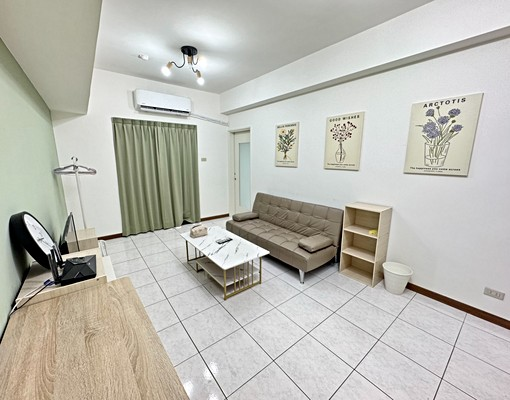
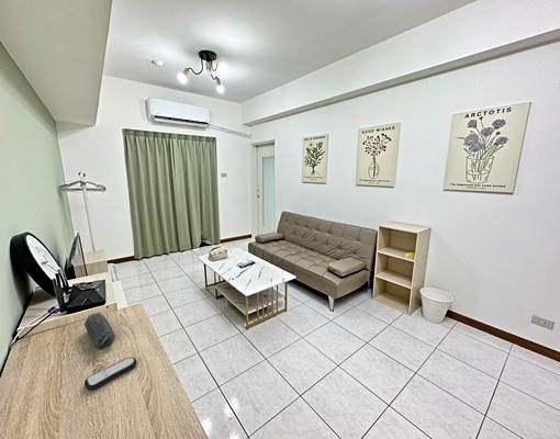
+ speaker [83,312,116,351]
+ remote control [83,357,137,392]
